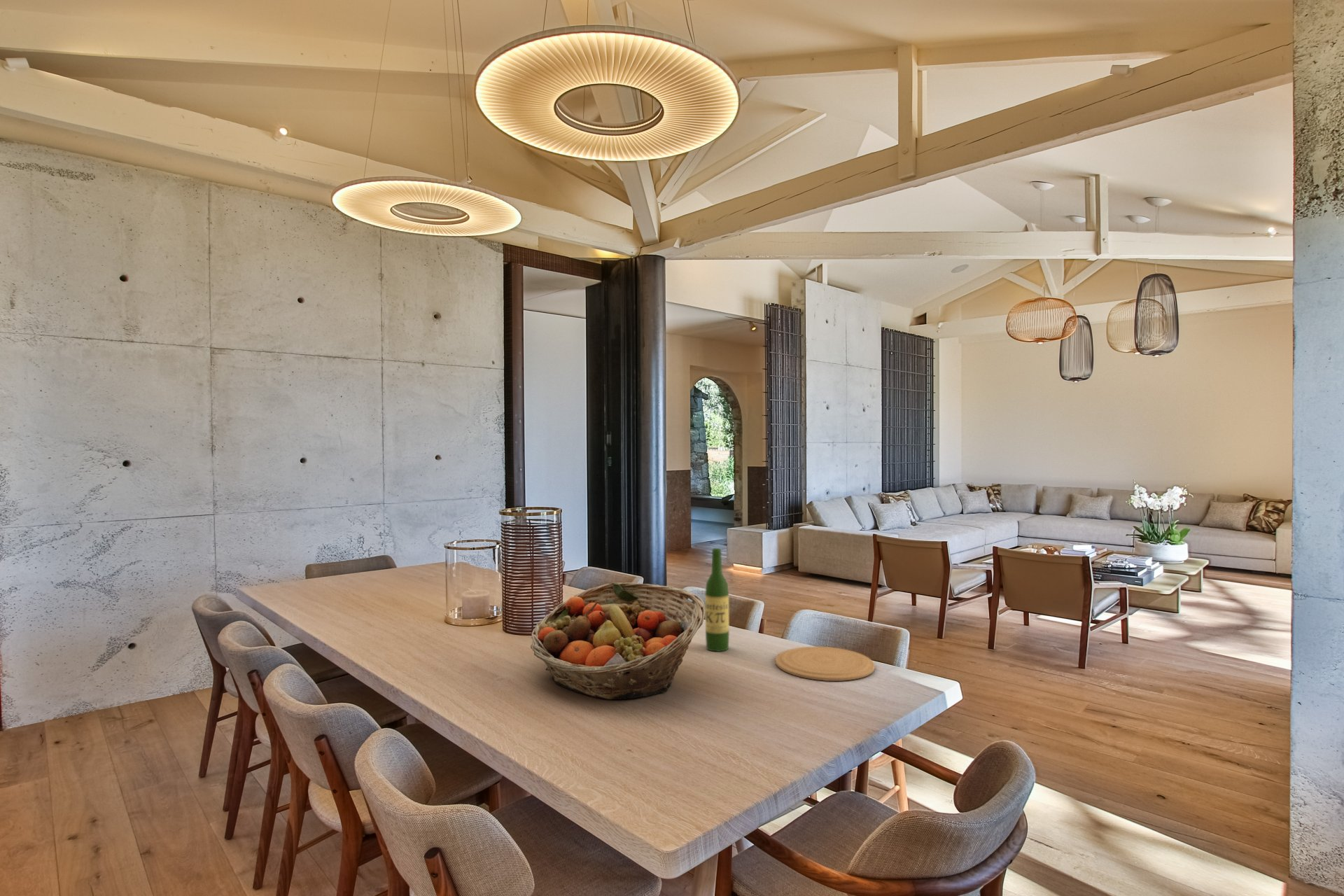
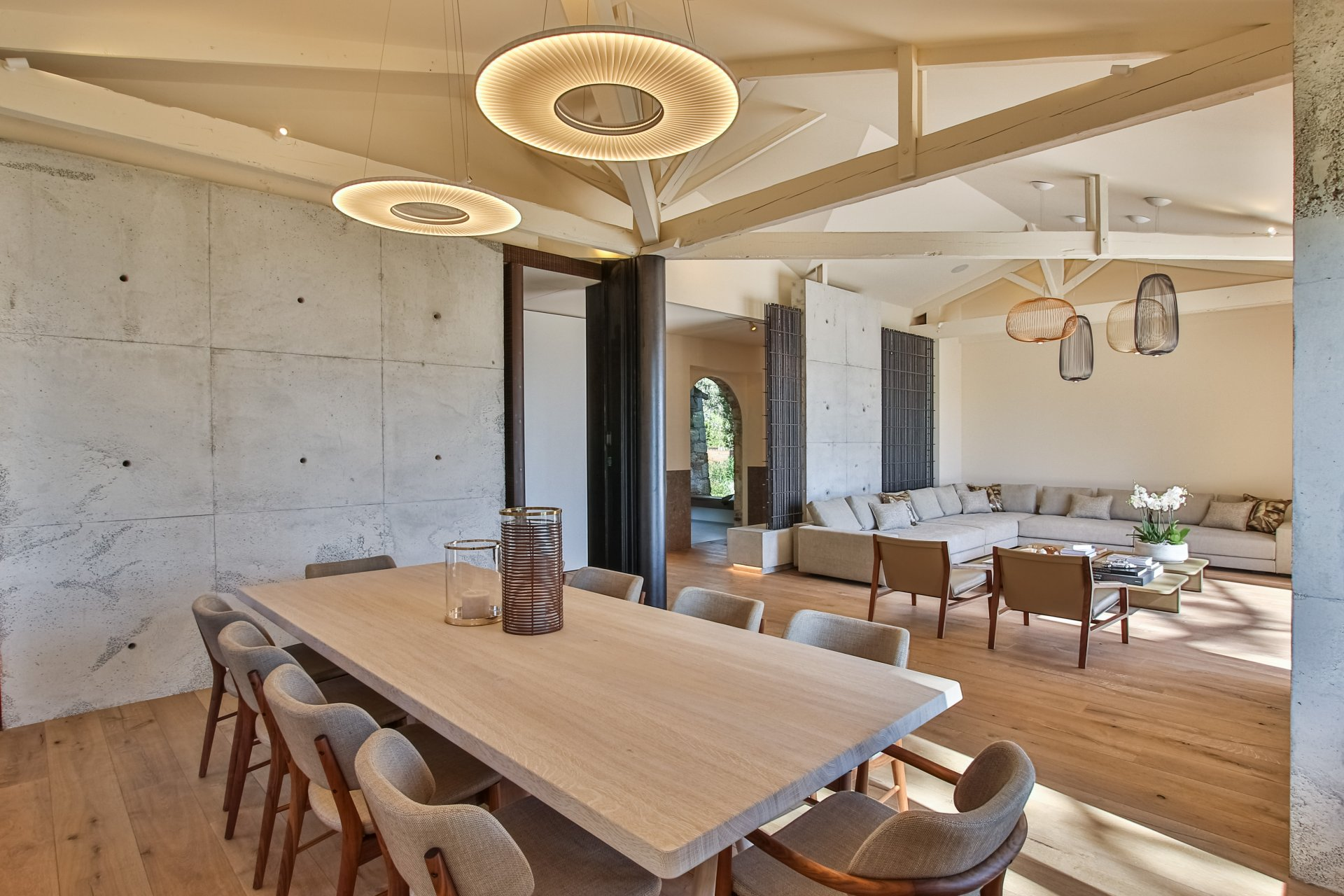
- fruit basket [530,582,706,700]
- wine bottle [704,547,730,652]
- plate [775,645,876,682]
